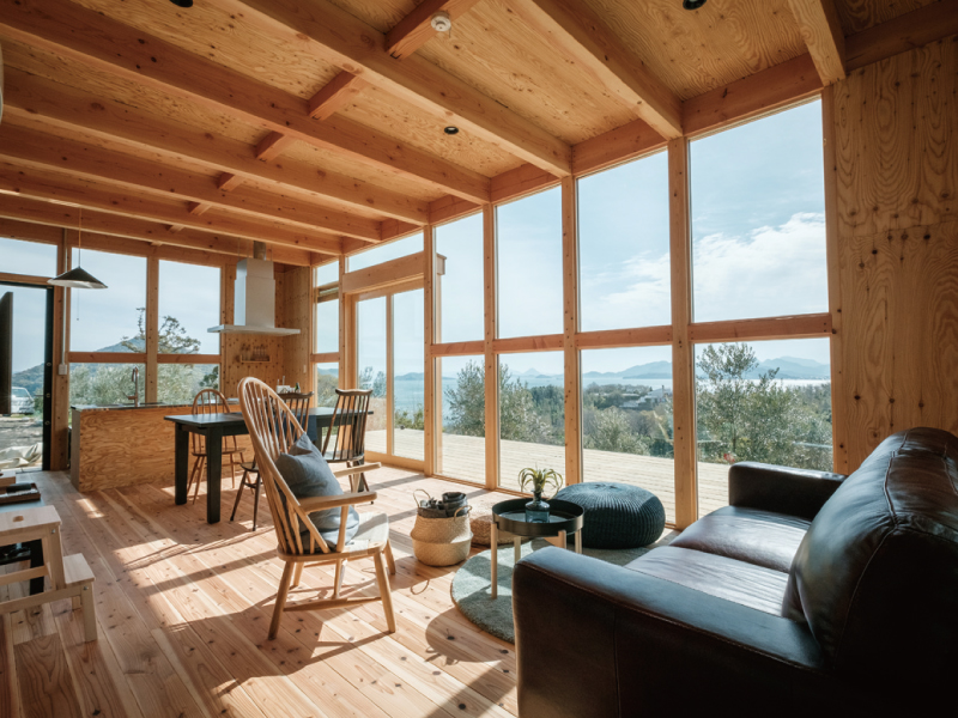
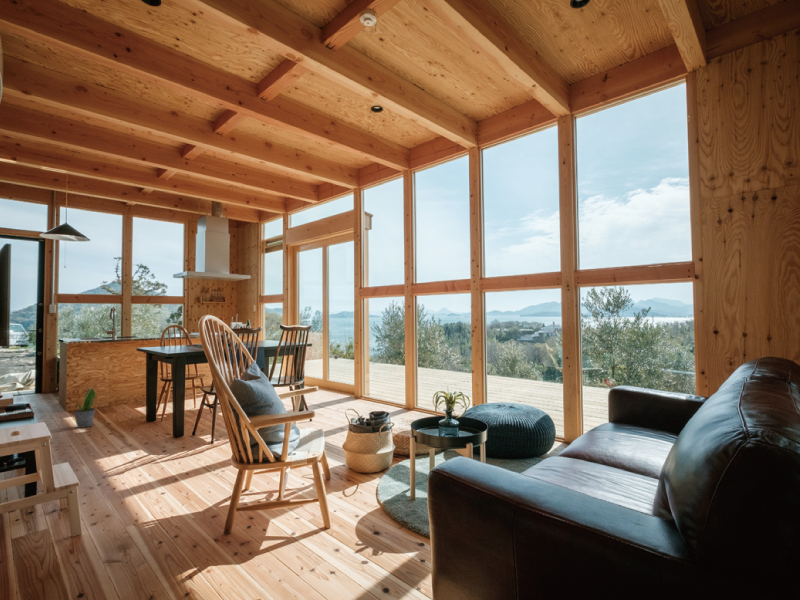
+ potted plant [73,386,97,429]
